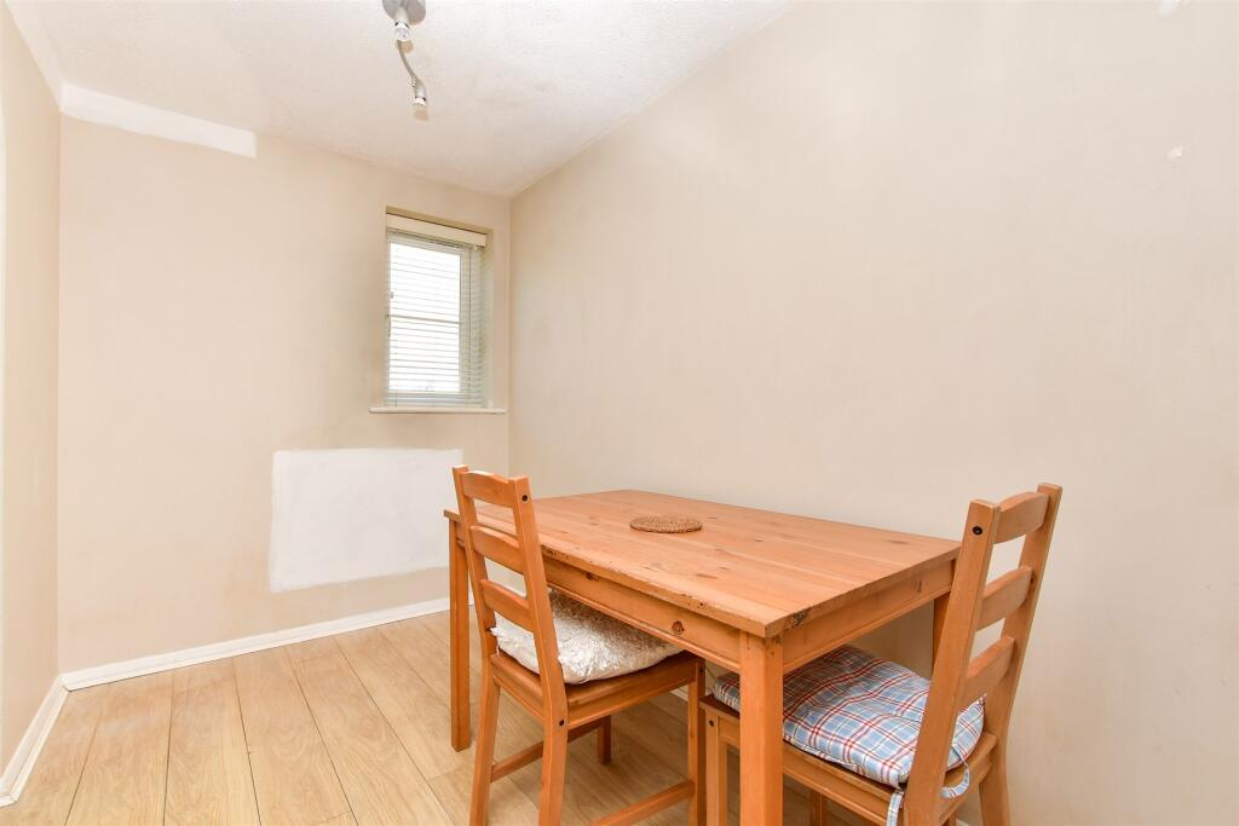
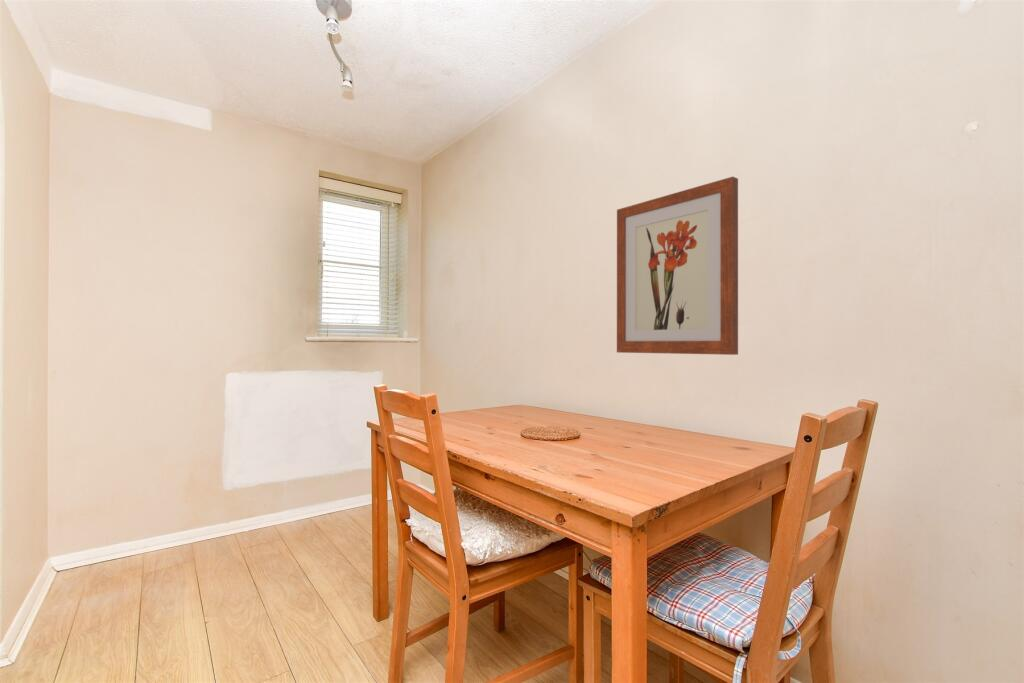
+ wall art [616,176,739,356]
